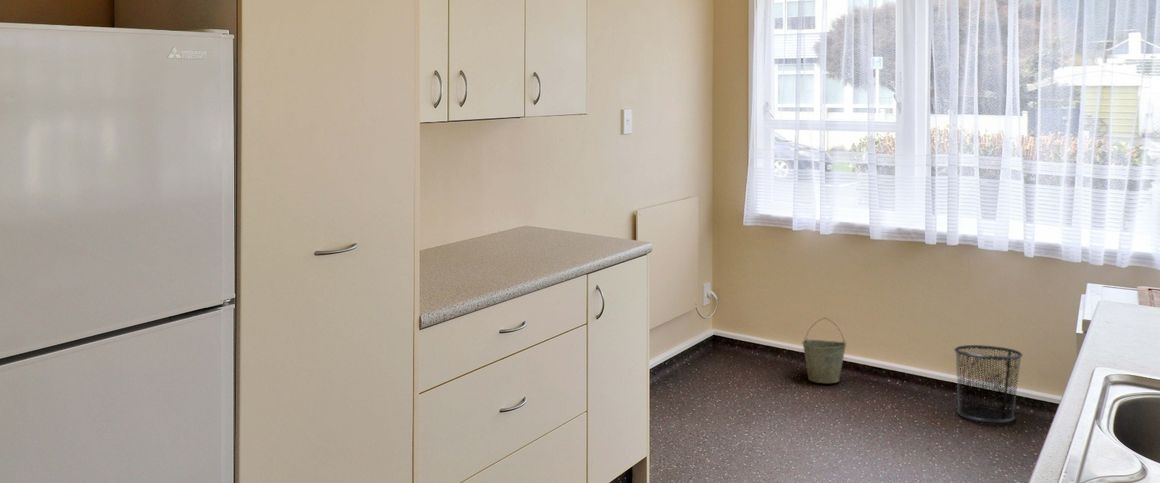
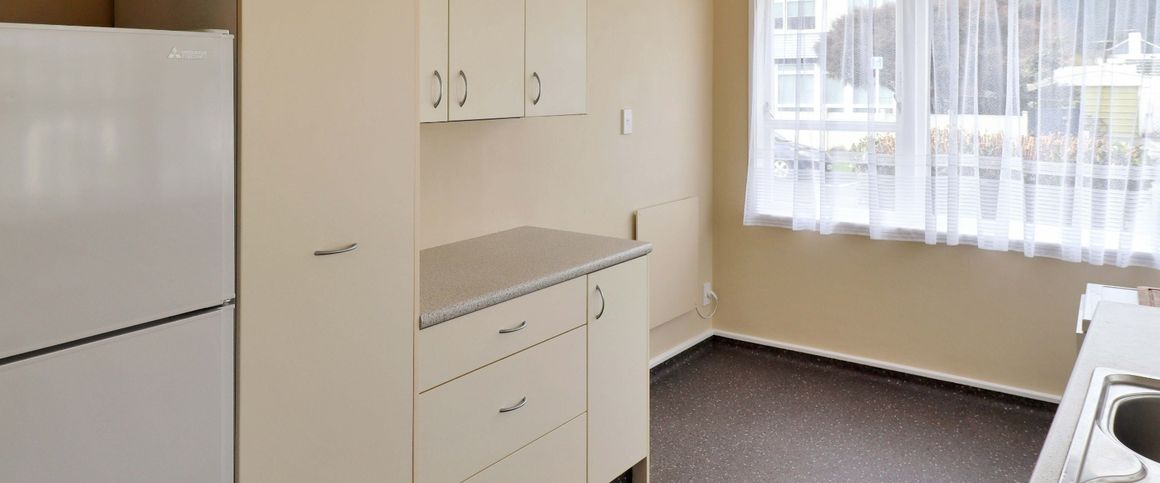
- bucket [801,317,848,384]
- waste bin [953,344,1024,424]
